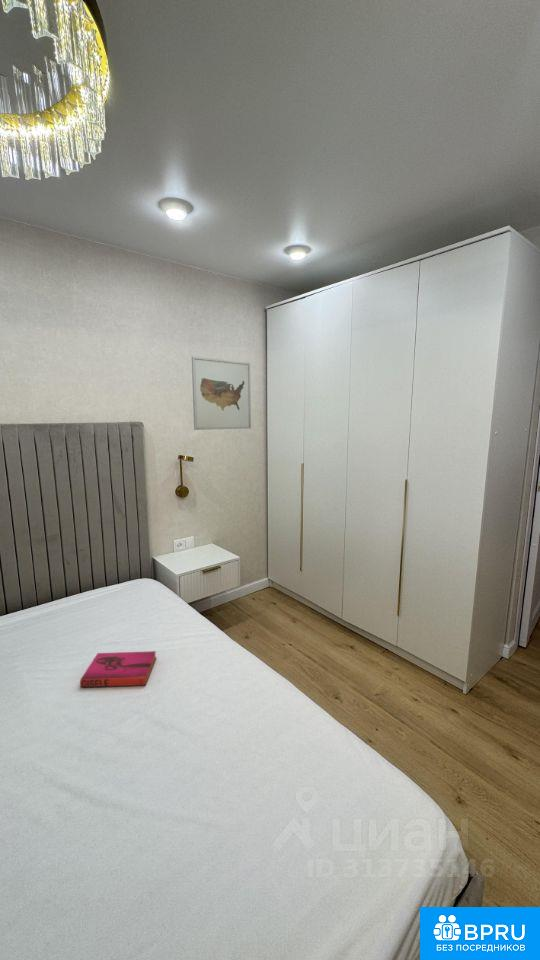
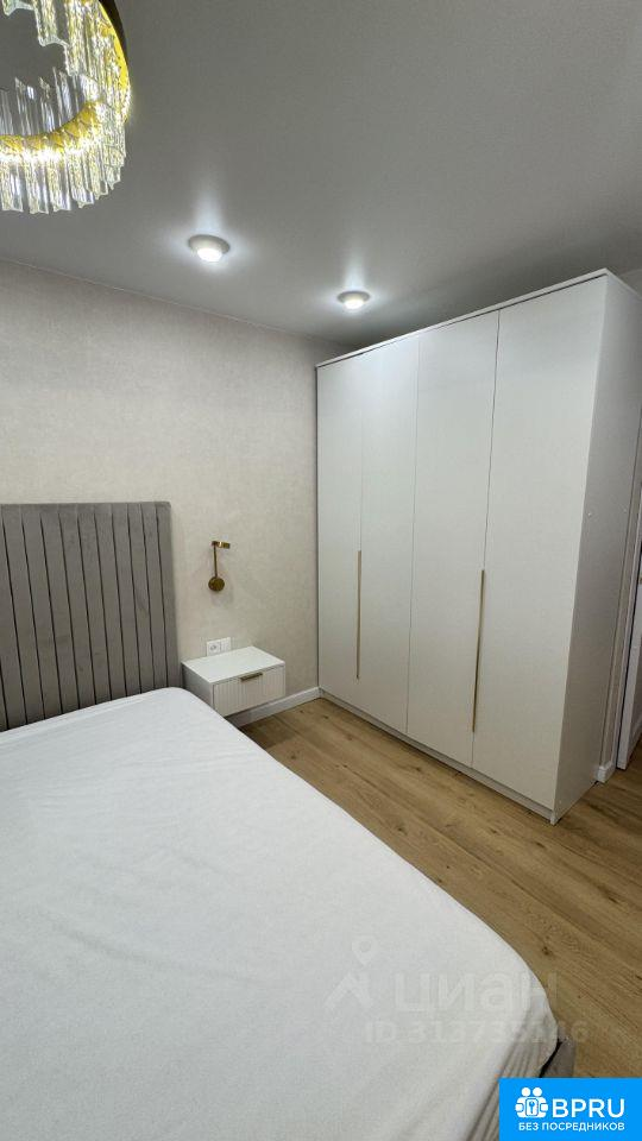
- wall art [191,356,252,431]
- hardback book [79,650,157,688]
